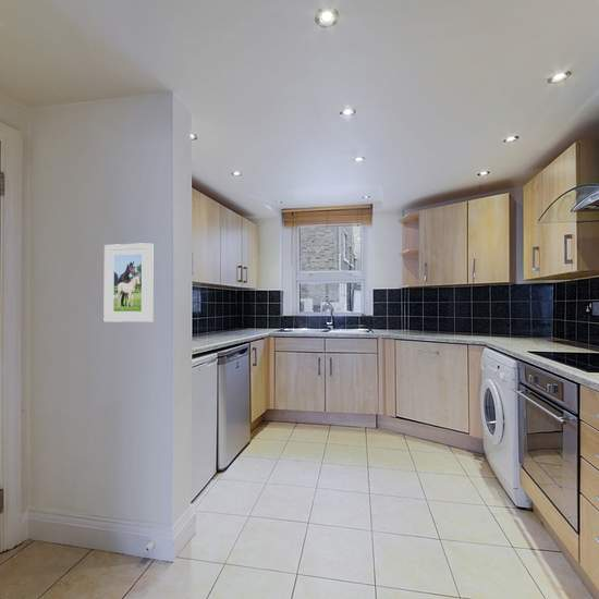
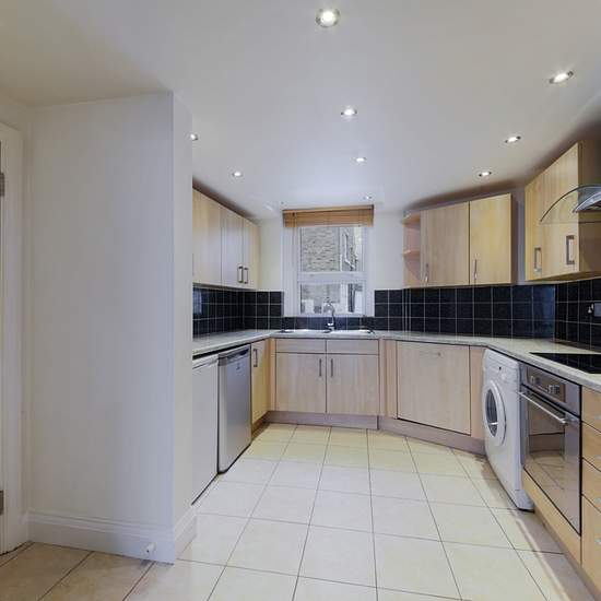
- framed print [103,242,154,323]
